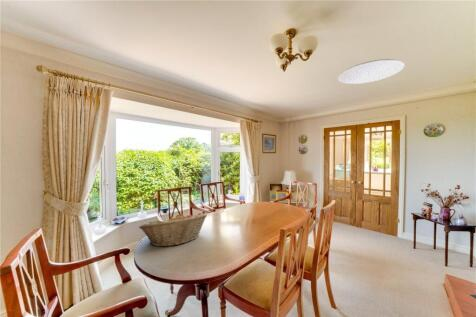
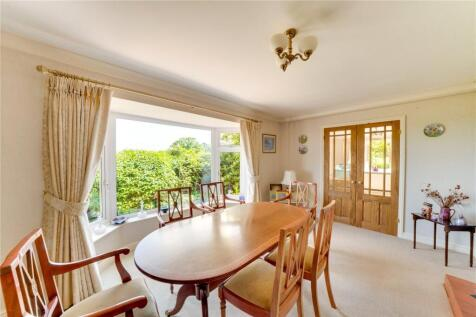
- ceiling lamp [337,58,405,85]
- fruit basket [138,212,209,247]
